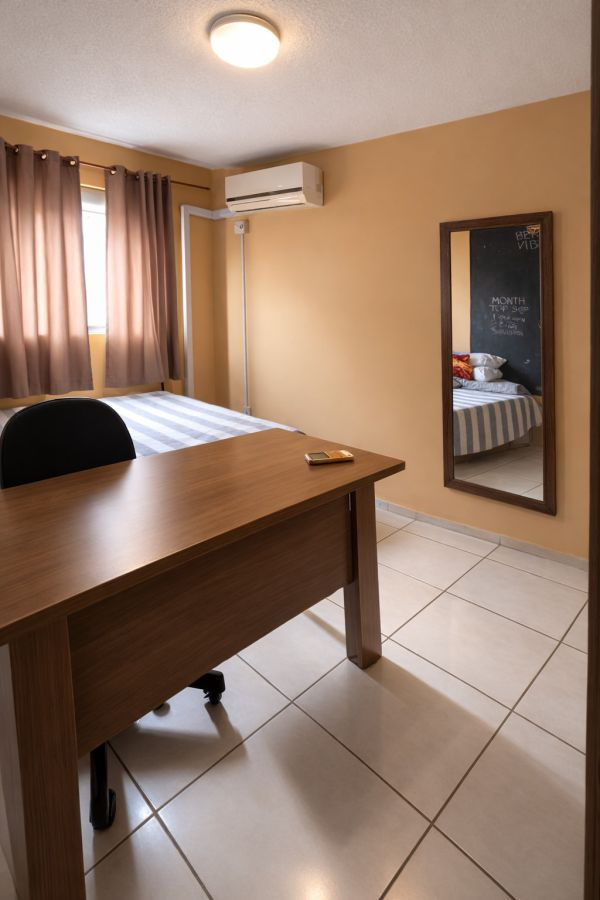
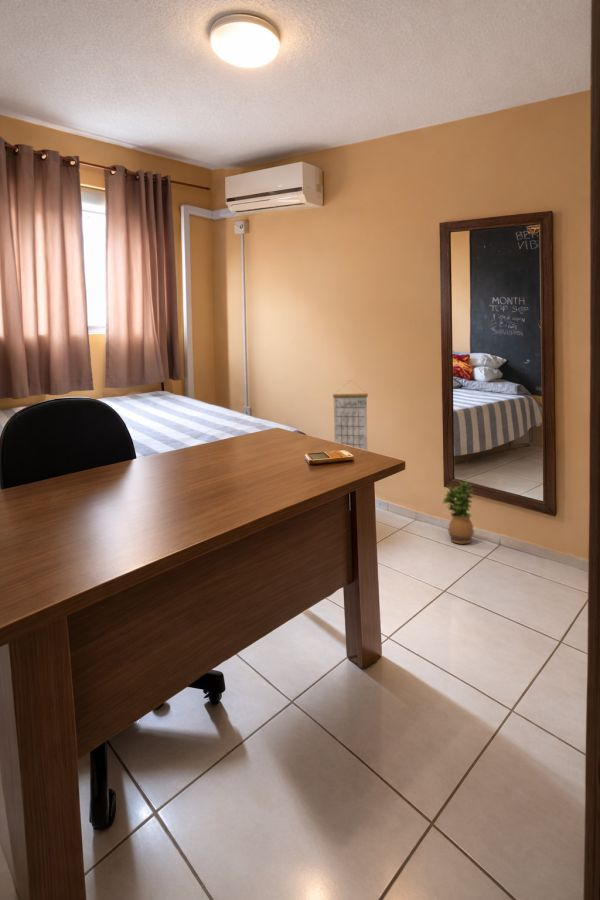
+ potted plant [442,481,475,544]
+ calendar [332,380,369,451]
